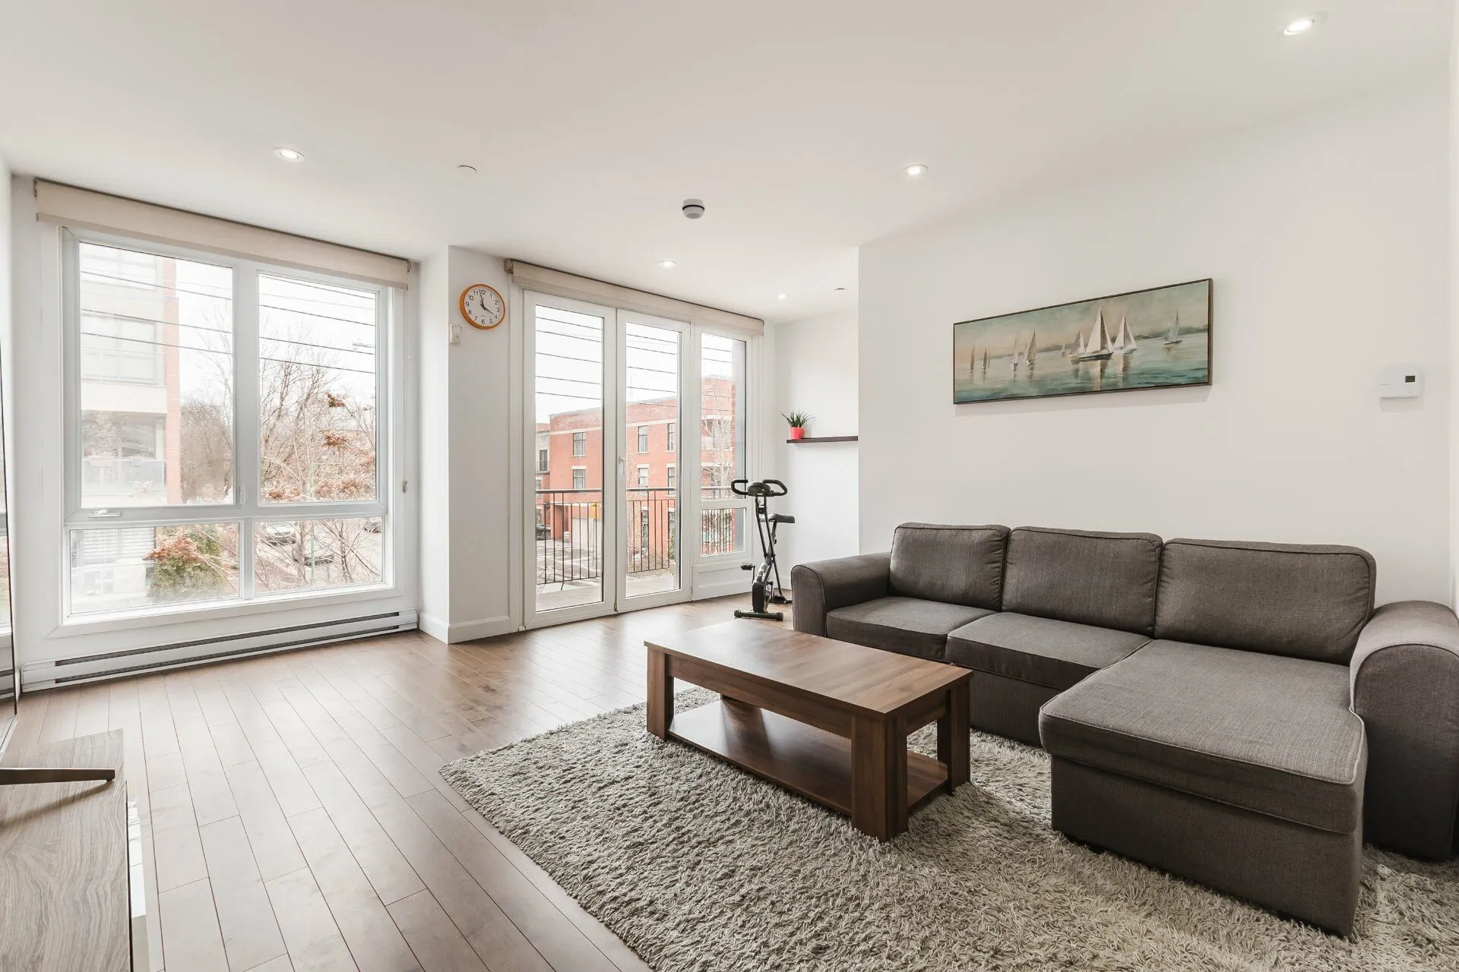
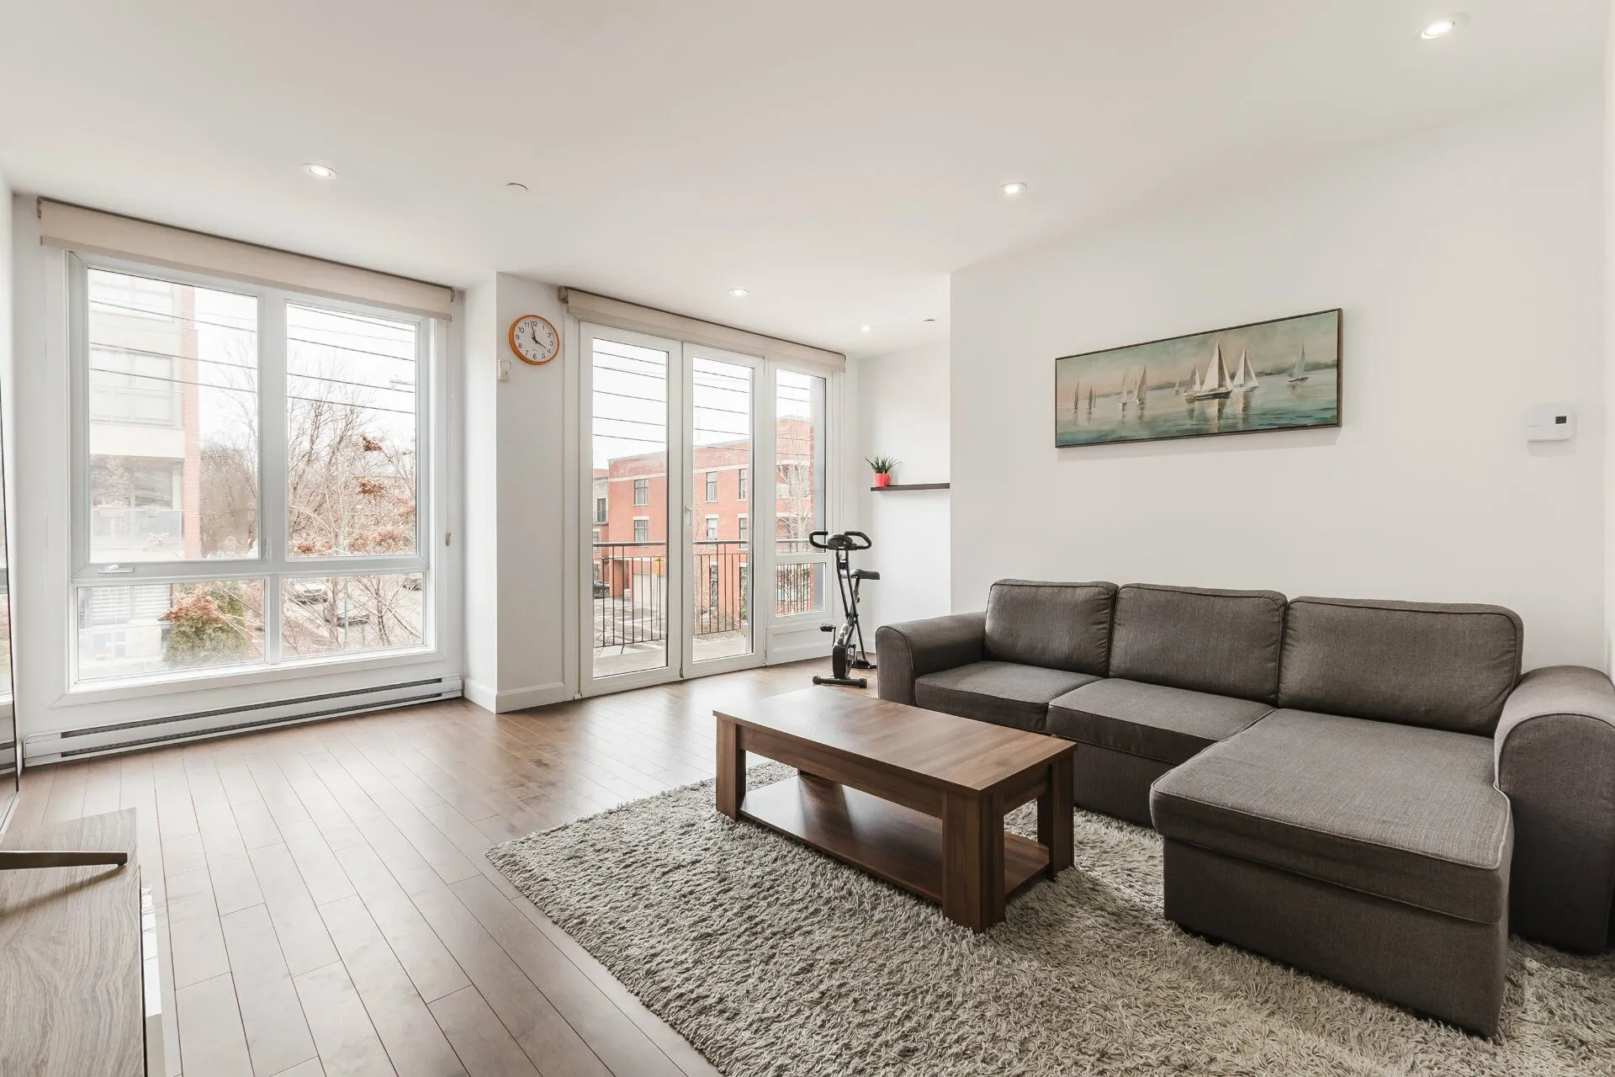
- smoke detector [681,199,706,219]
